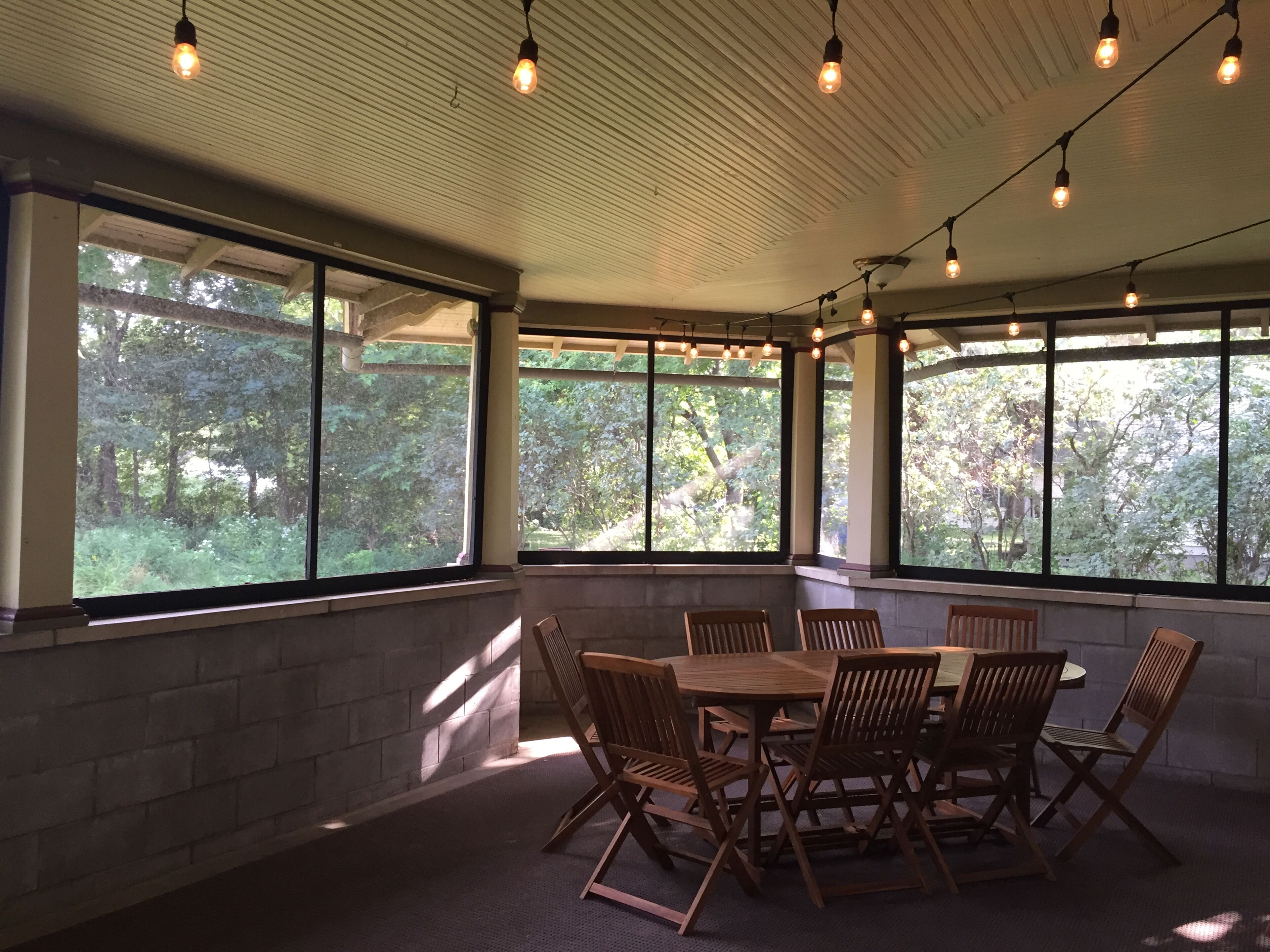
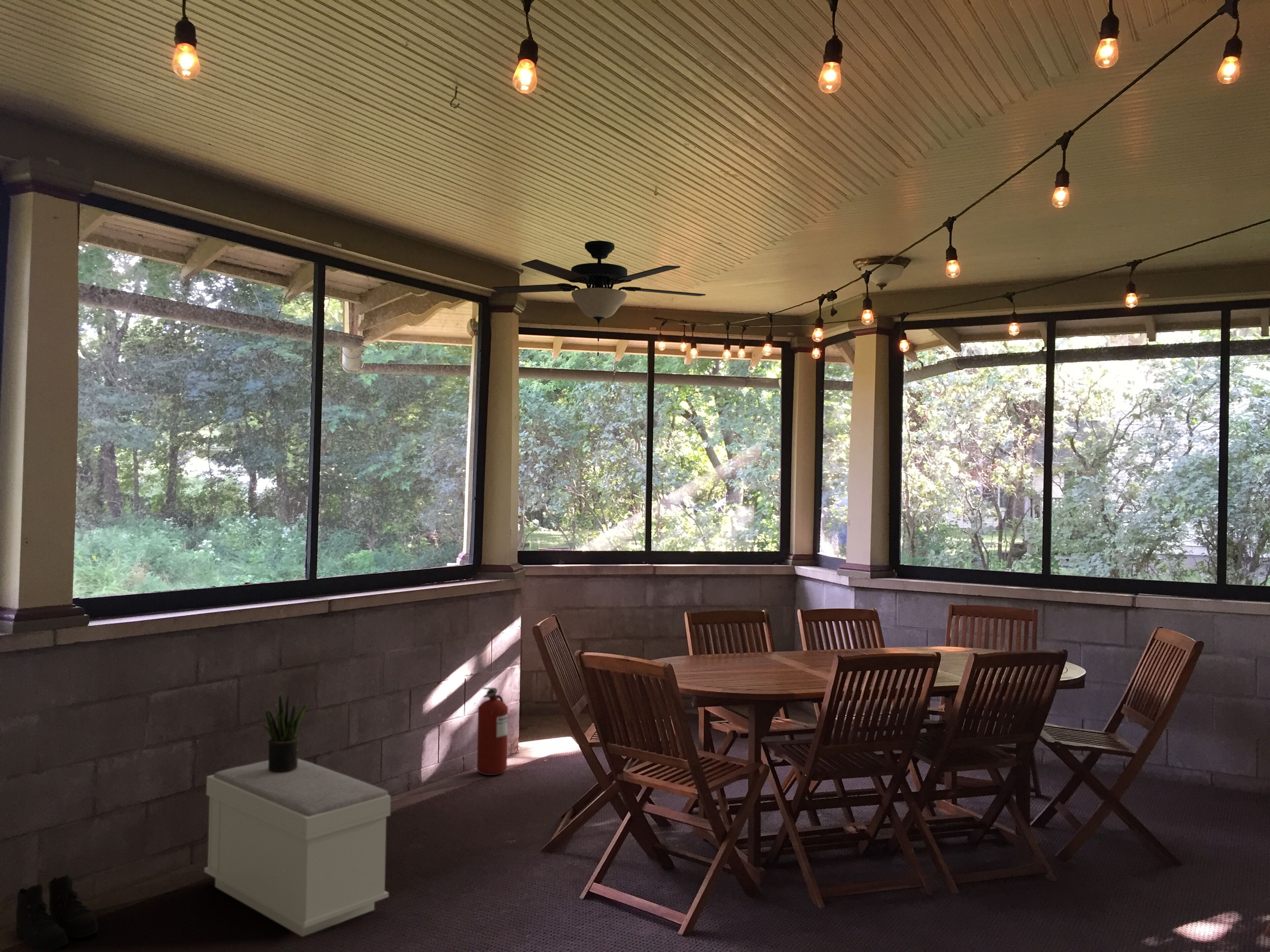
+ boots [15,874,98,952]
+ potted plant [262,692,308,772]
+ bench [204,758,391,937]
+ ceiling fan [492,240,706,356]
+ fire extinguisher [477,687,508,775]
